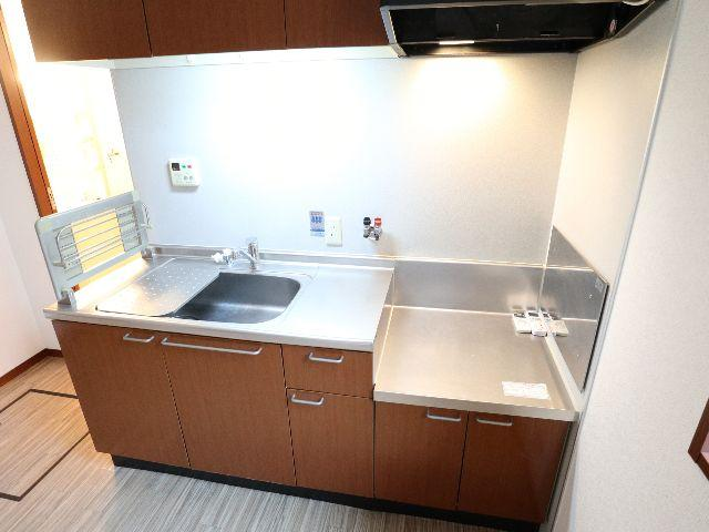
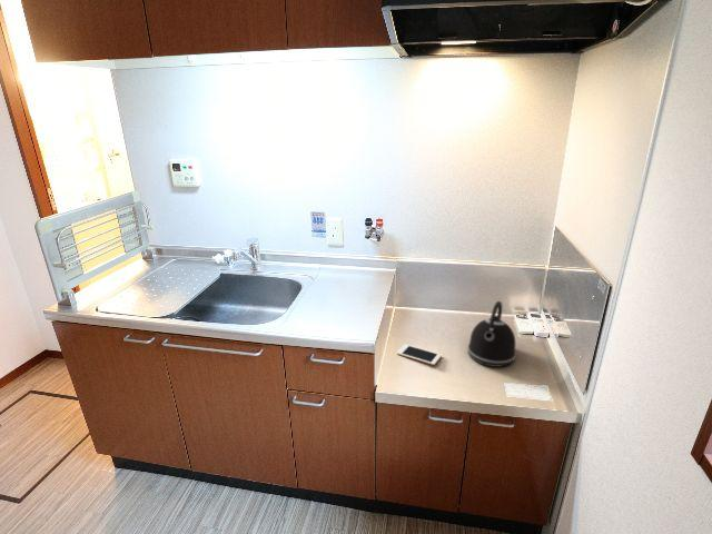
+ kettle [466,300,517,368]
+ cell phone [396,344,443,366]
